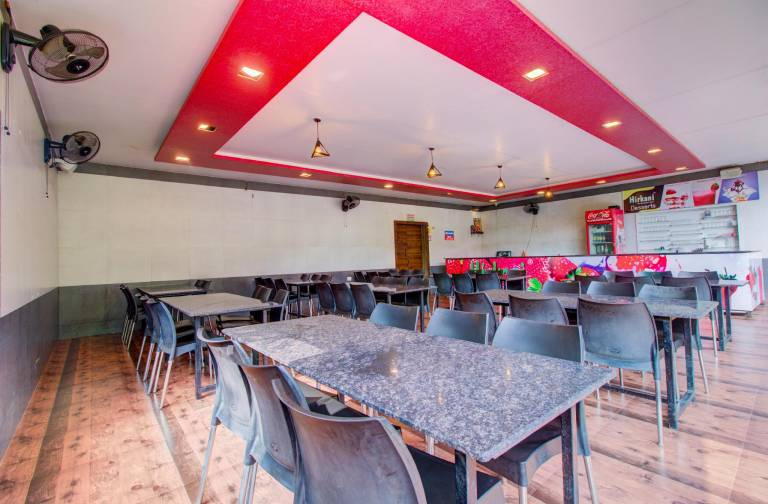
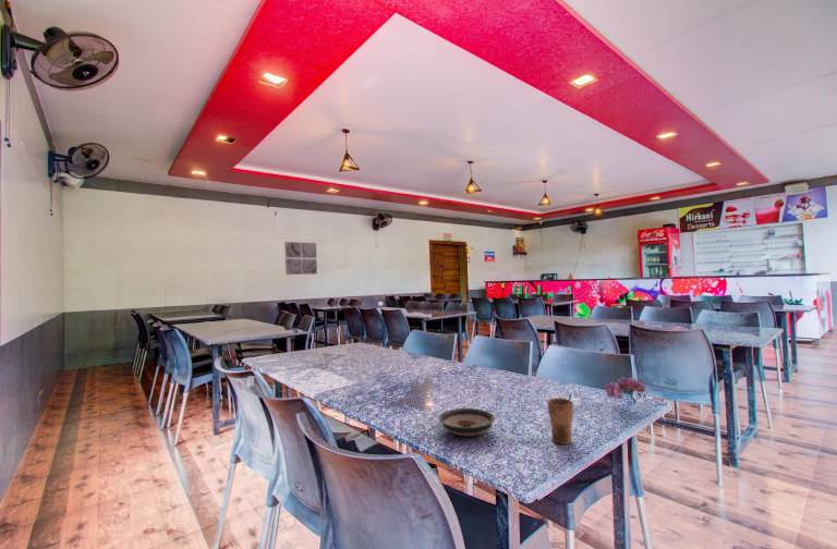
+ wall art [283,241,318,276]
+ flower [604,376,647,405]
+ cup [546,393,574,446]
+ saucer [437,407,496,437]
